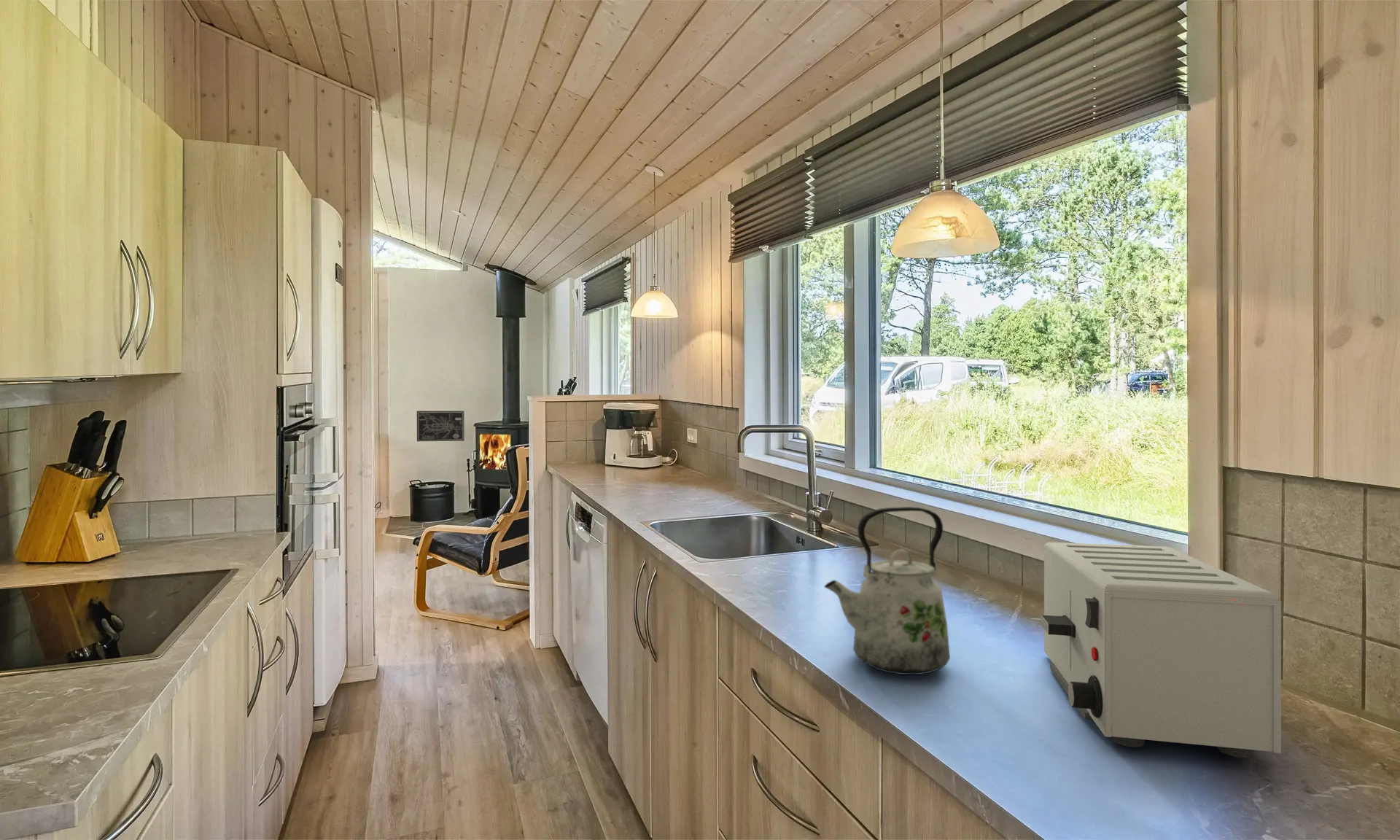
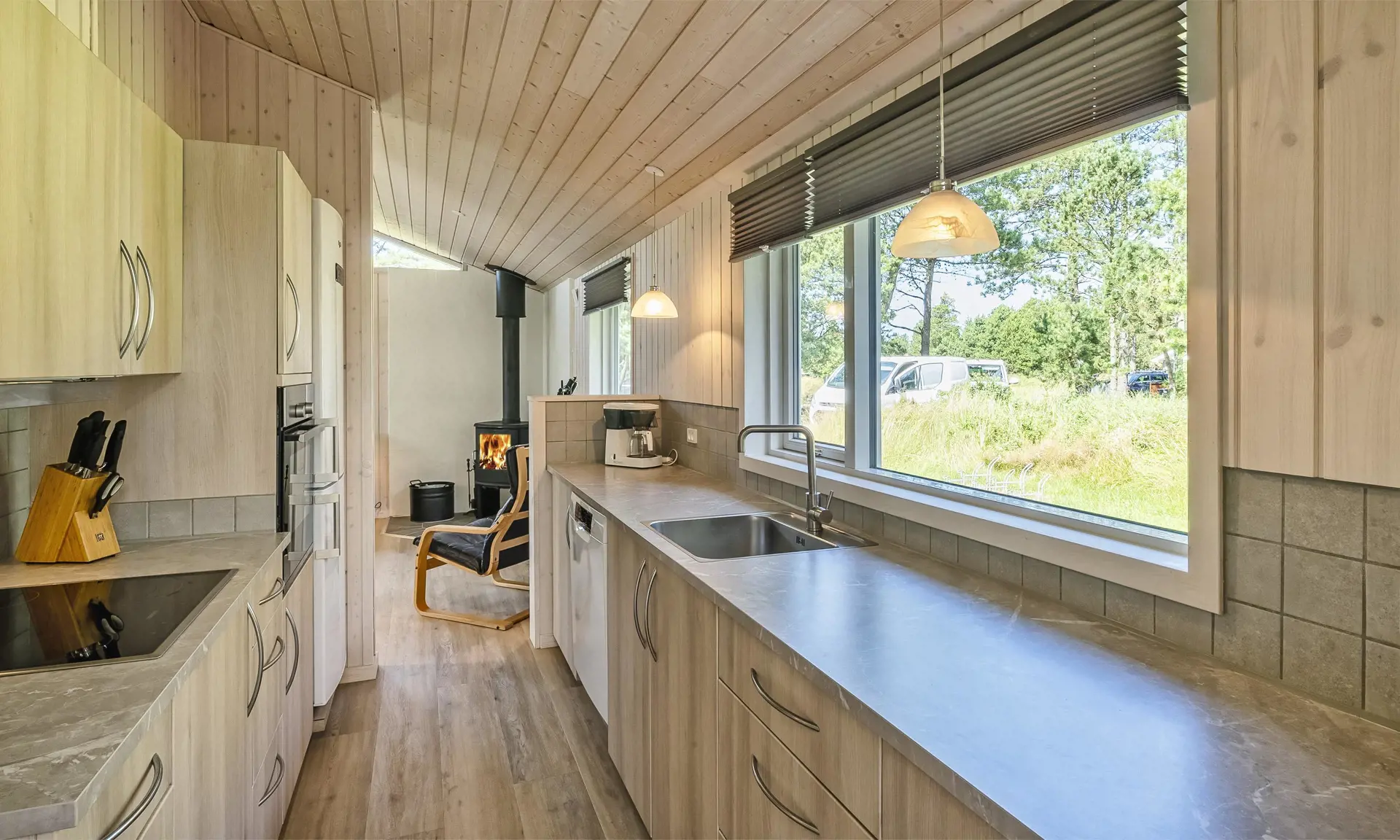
- kettle [824,506,951,675]
- toaster [1041,542,1282,758]
- wall art [416,411,465,442]
